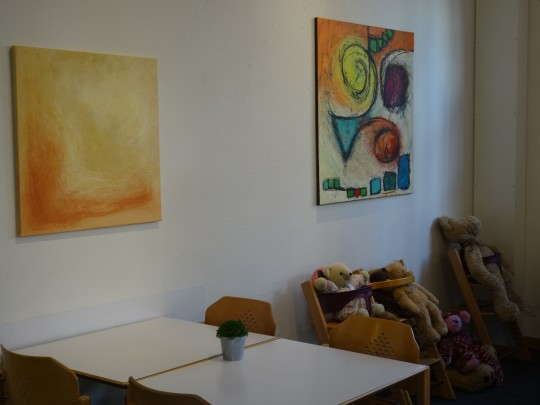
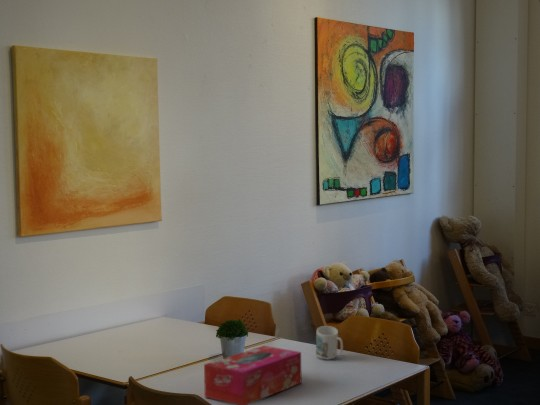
+ tissue box [203,345,302,405]
+ mug [315,325,344,360]
